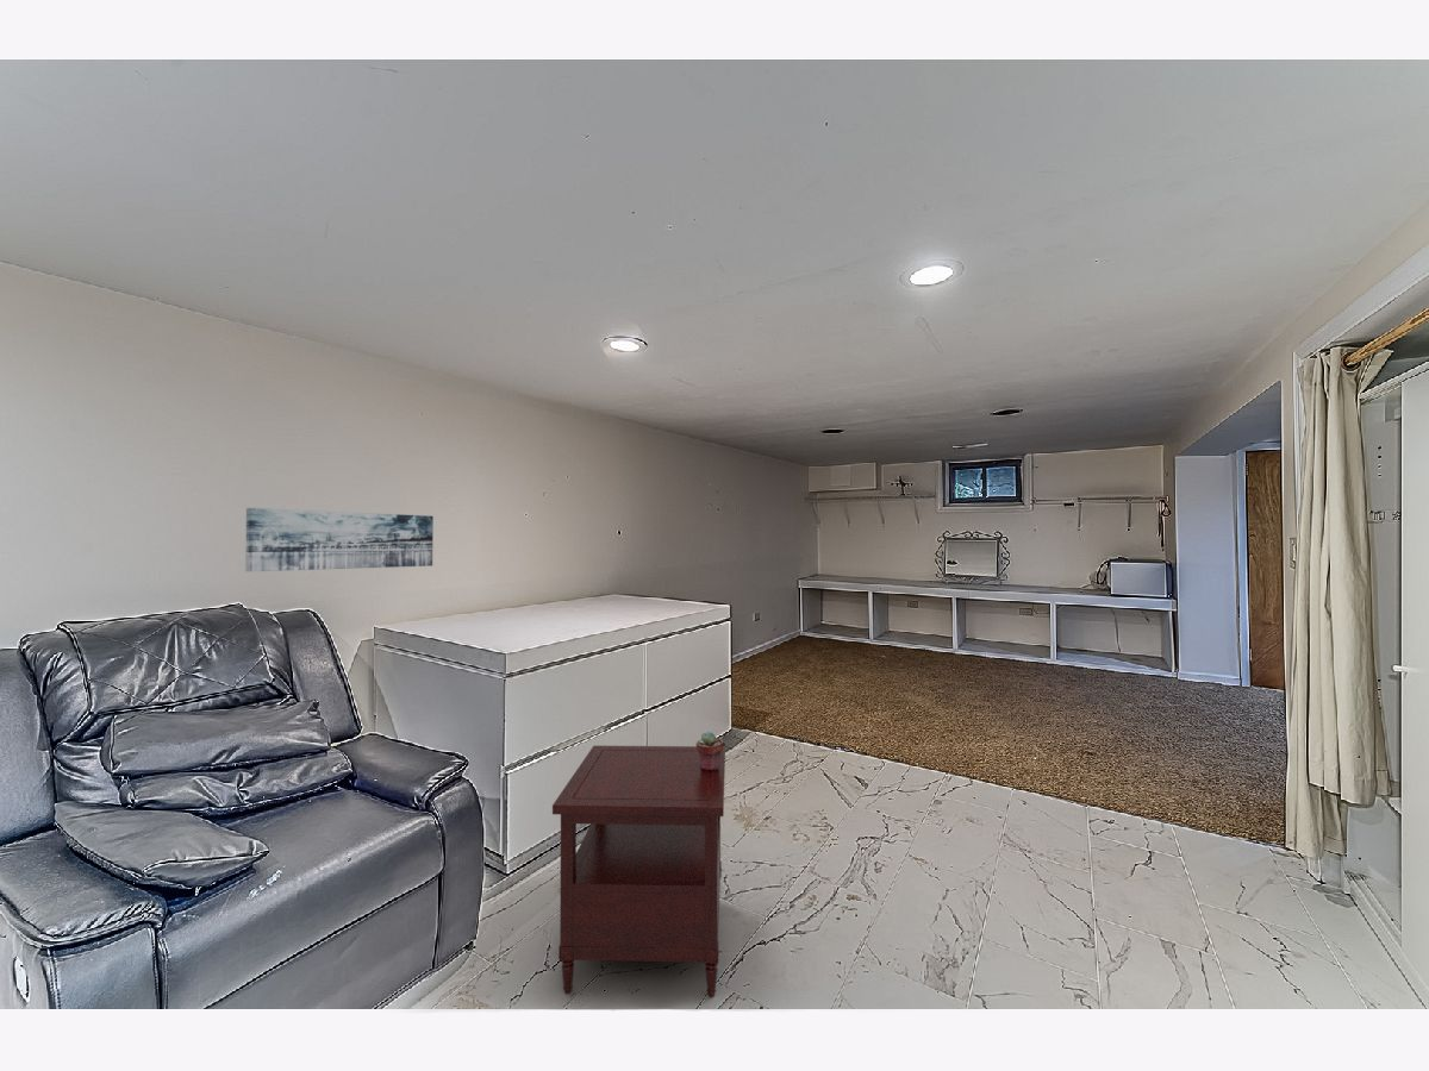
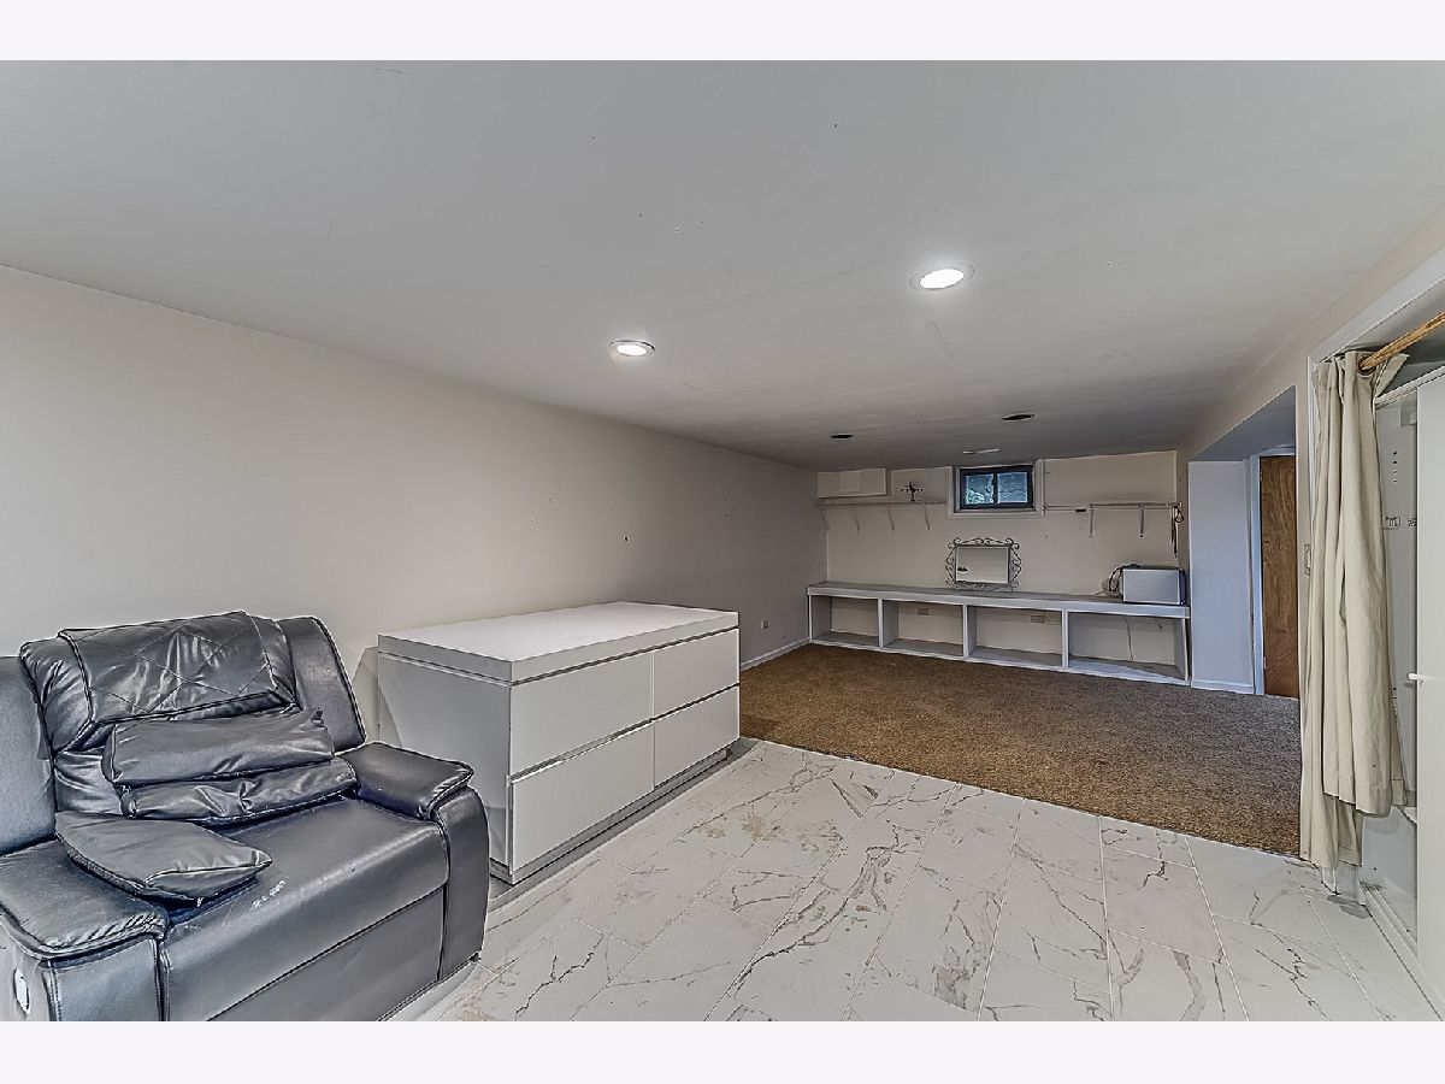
- potted succulent [695,731,724,771]
- wall art [244,507,435,572]
- side table [551,745,726,998]
